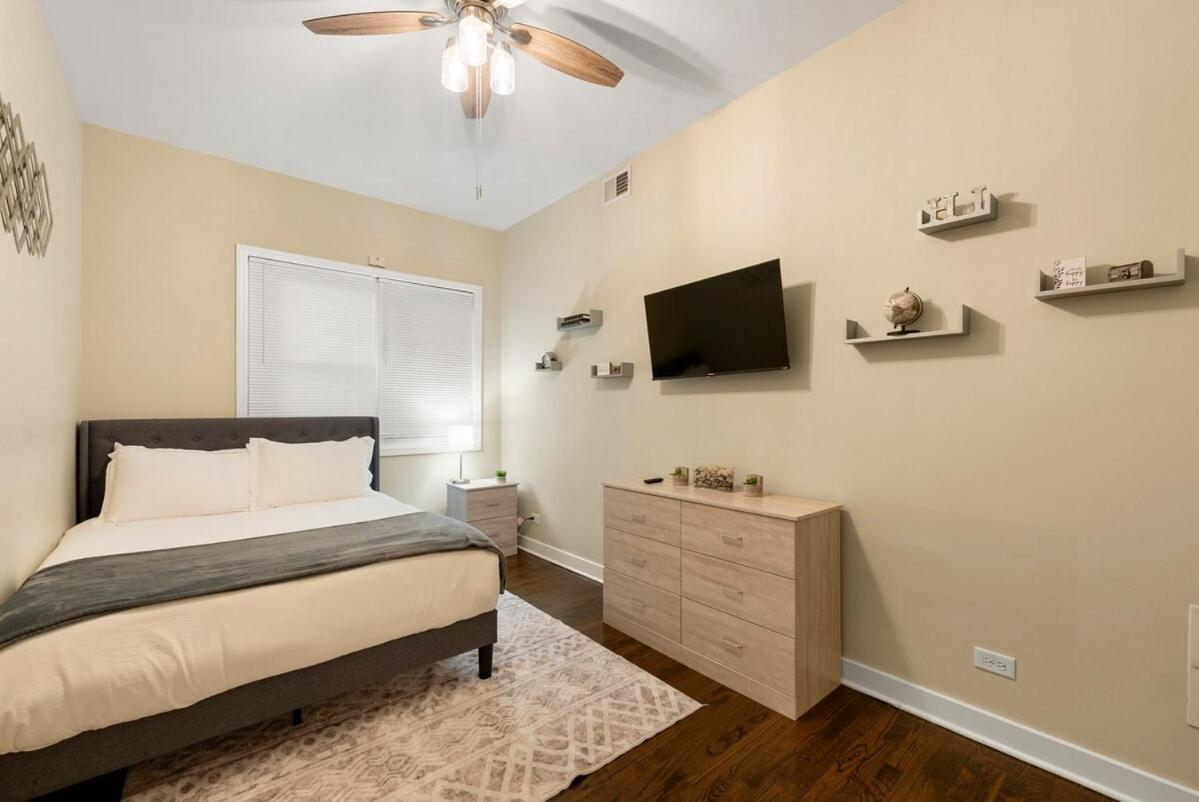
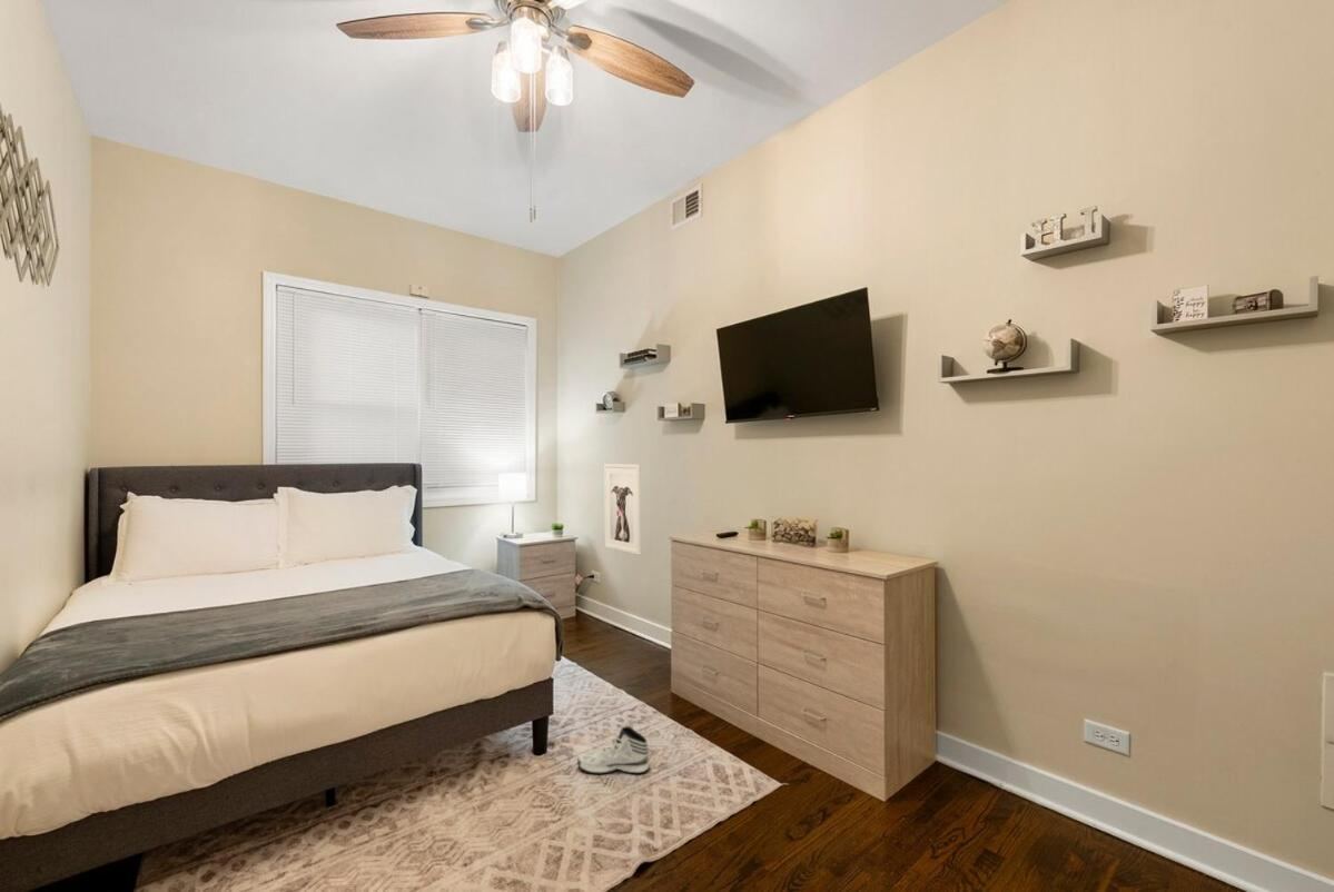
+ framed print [603,463,642,556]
+ sneaker [576,725,651,775]
